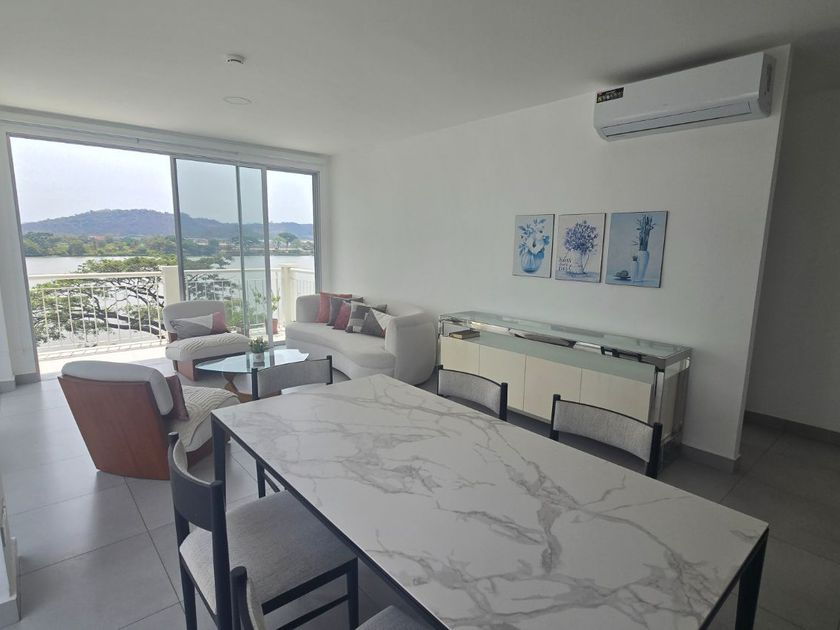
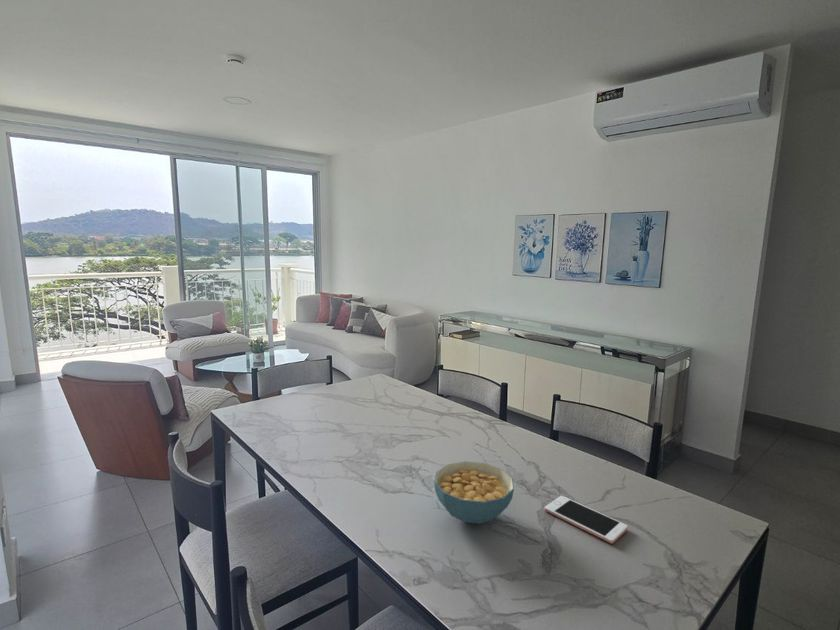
+ cell phone [543,495,629,544]
+ cereal bowl [433,460,515,525]
